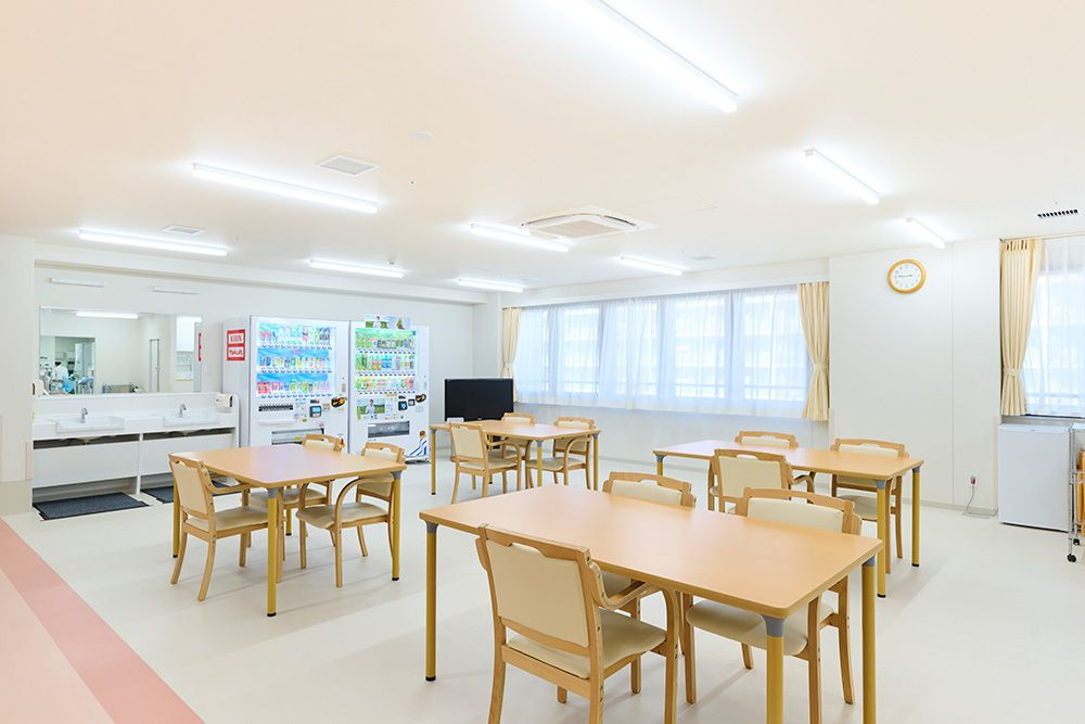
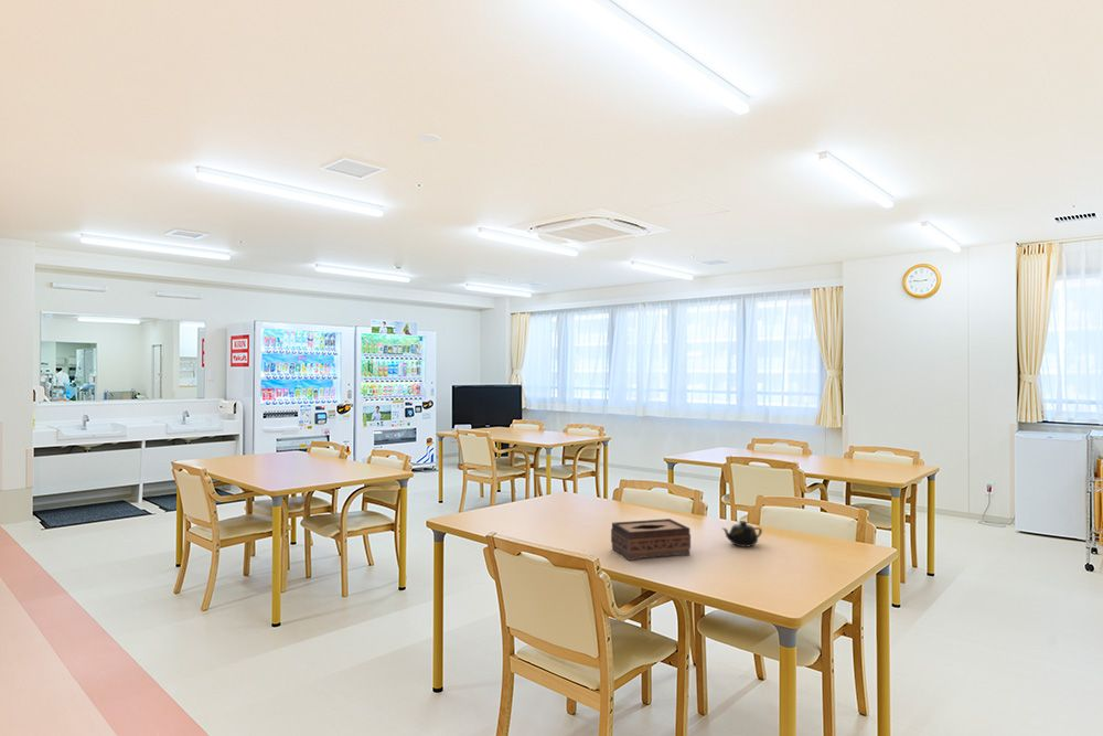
+ tissue box [610,518,692,562]
+ teapot [721,520,763,548]
